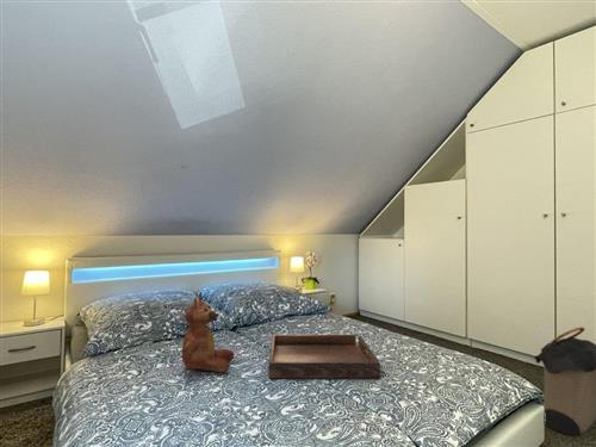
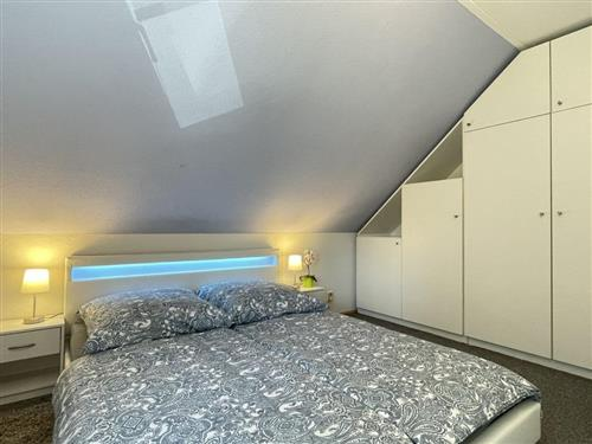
- serving tray [267,334,381,379]
- teddy bear [181,292,235,373]
- laundry hamper [533,325,596,436]
